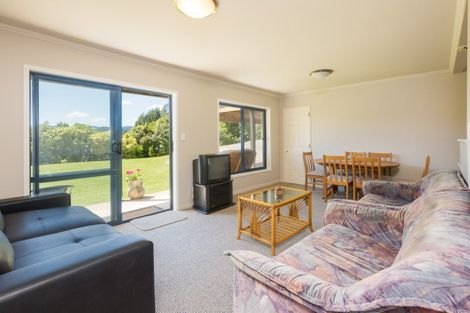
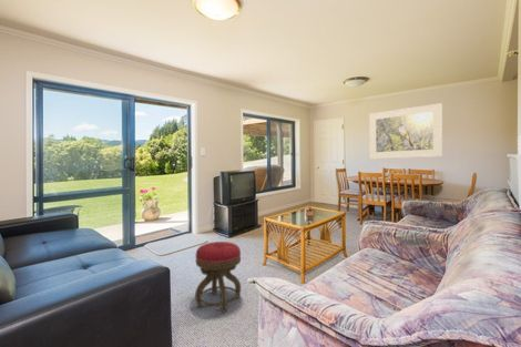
+ stool [194,241,242,314]
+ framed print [368,102,443,160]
